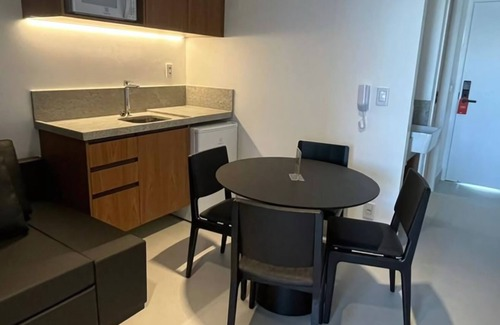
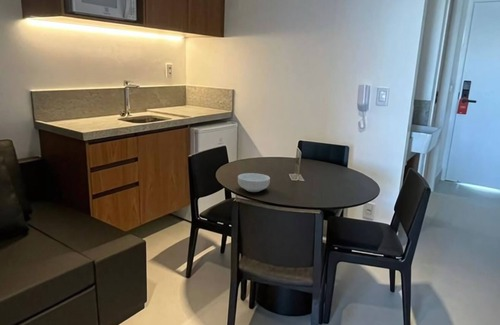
+ cereal bowl [237,172,271,193]
